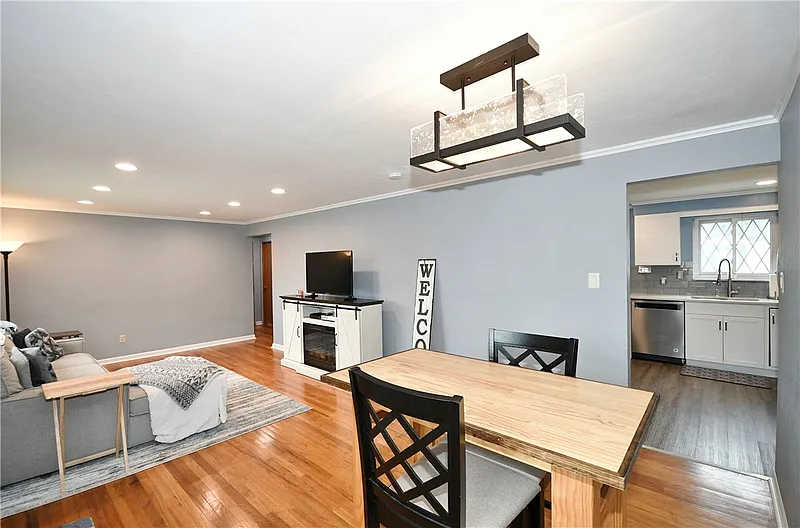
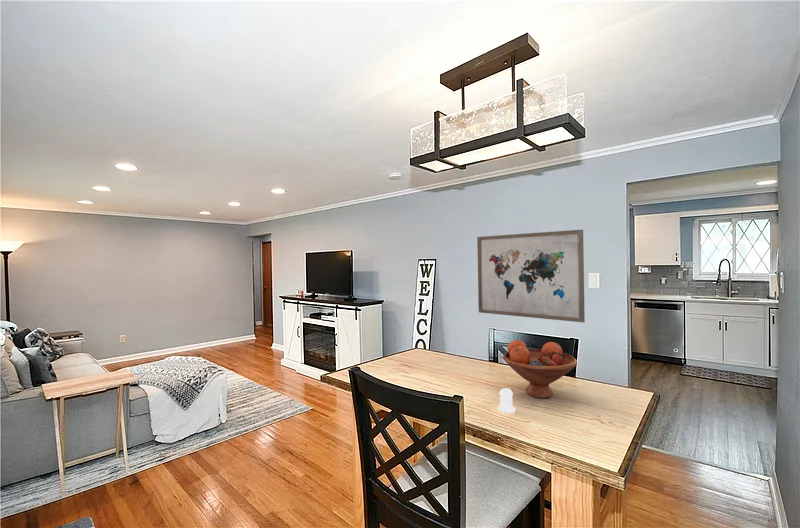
+ wall art [476,229,586,323]
+ fruit bowl [502,339,578,399]
+ salt shaker [497,387,516,414]
